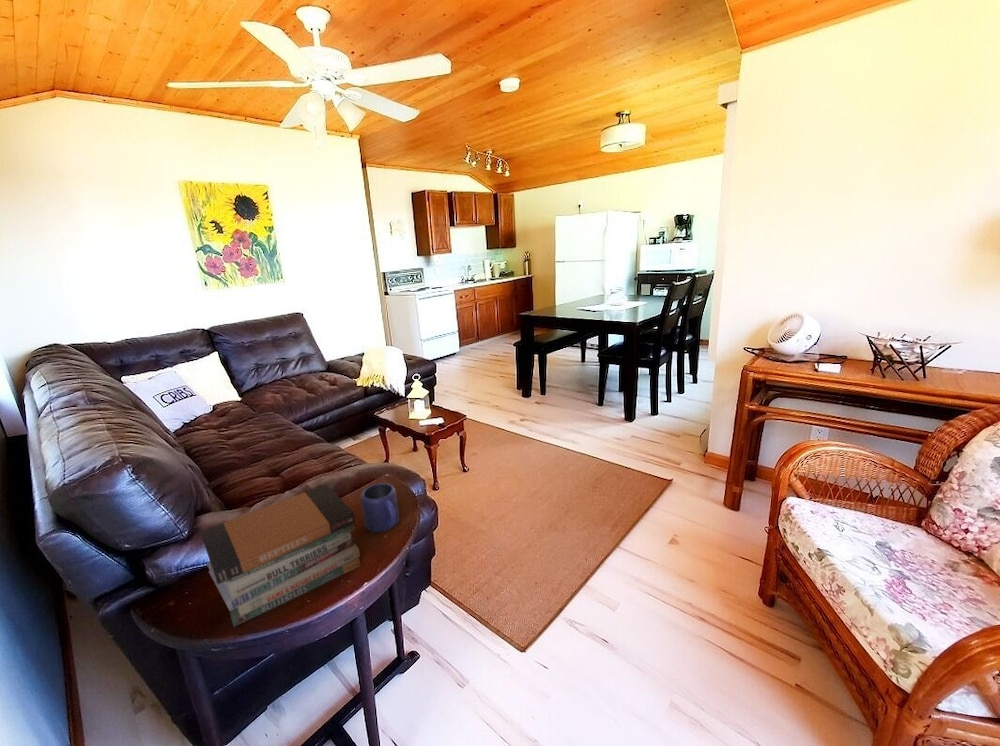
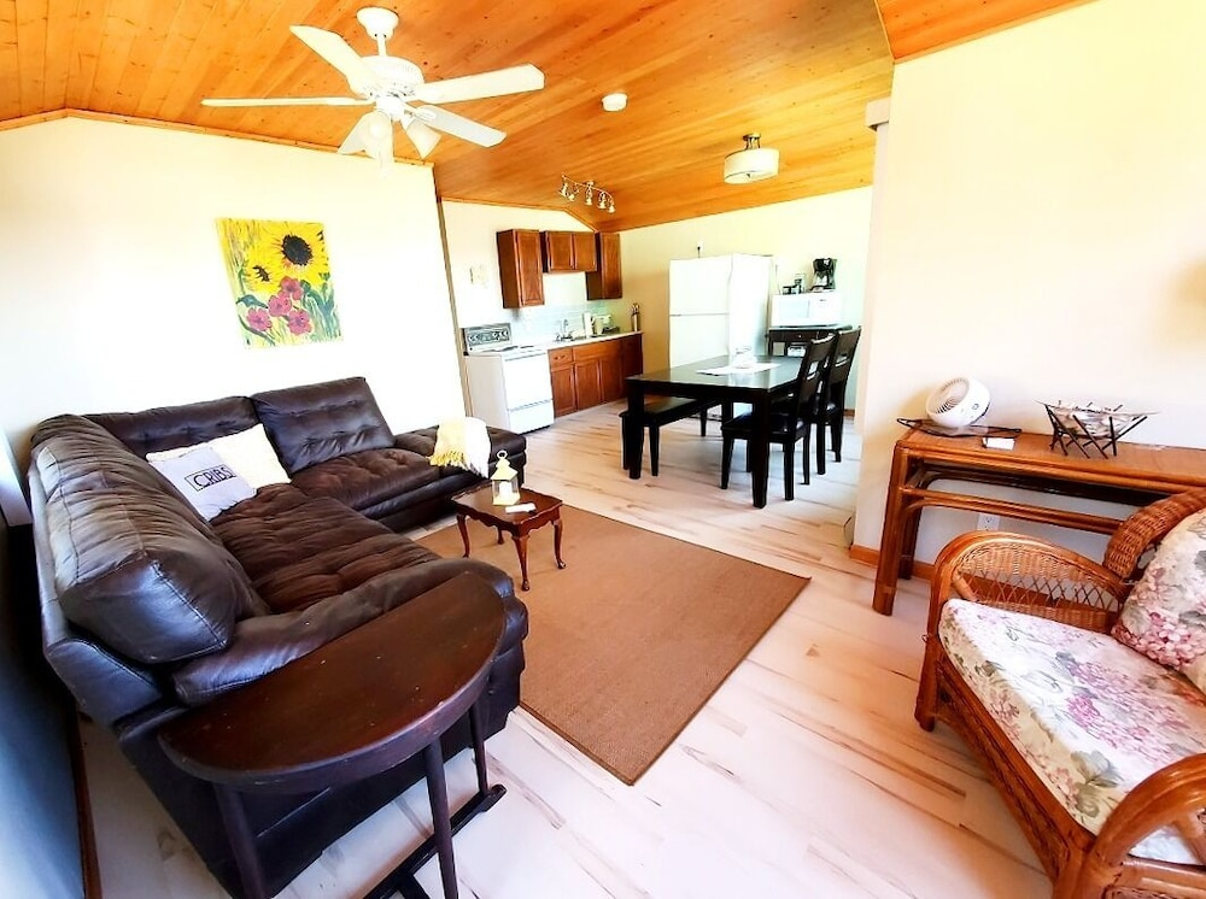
- book stack [200,483,361,628]
- mug [360,482,400,533]
